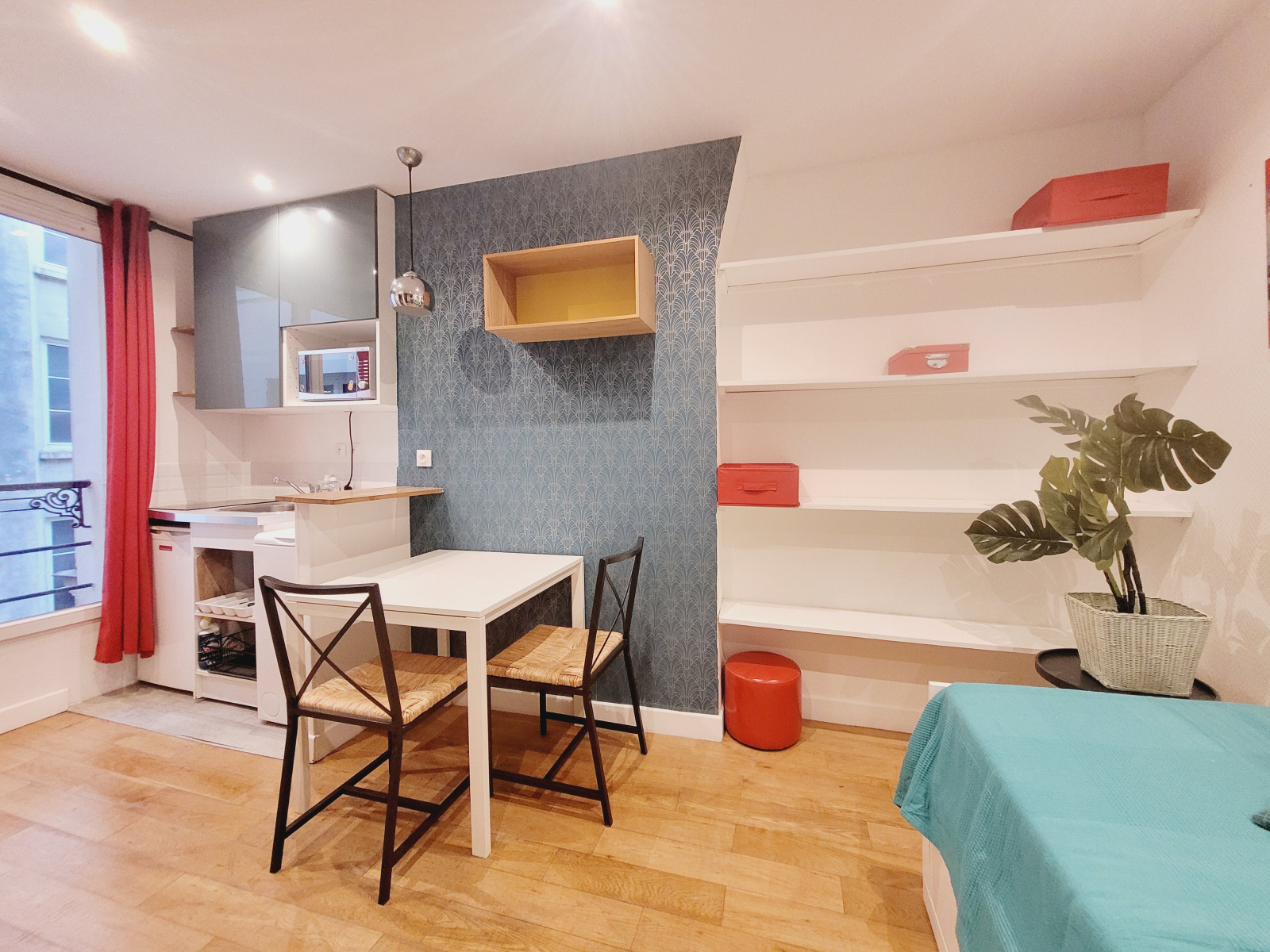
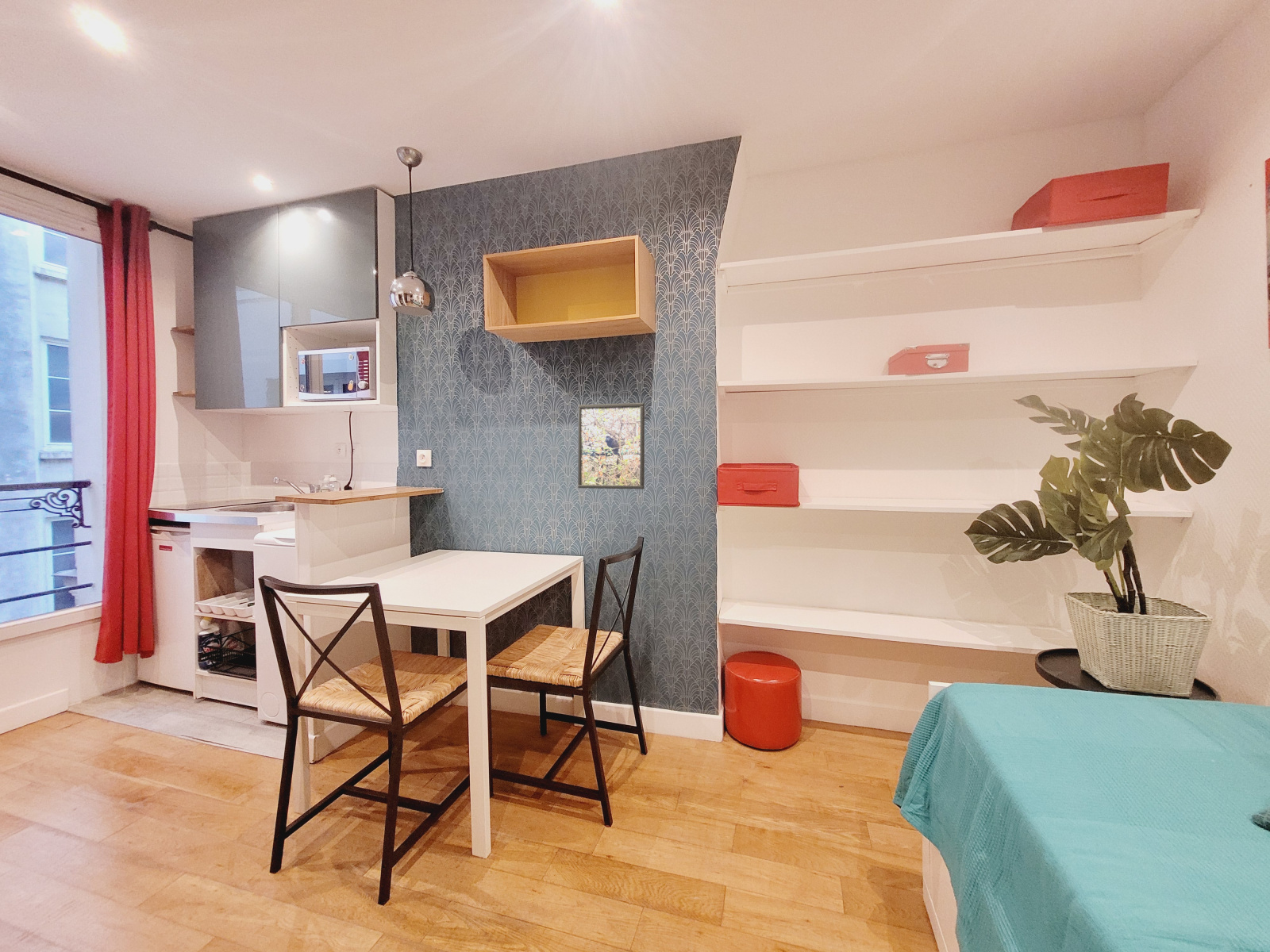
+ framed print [577,402,645,490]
